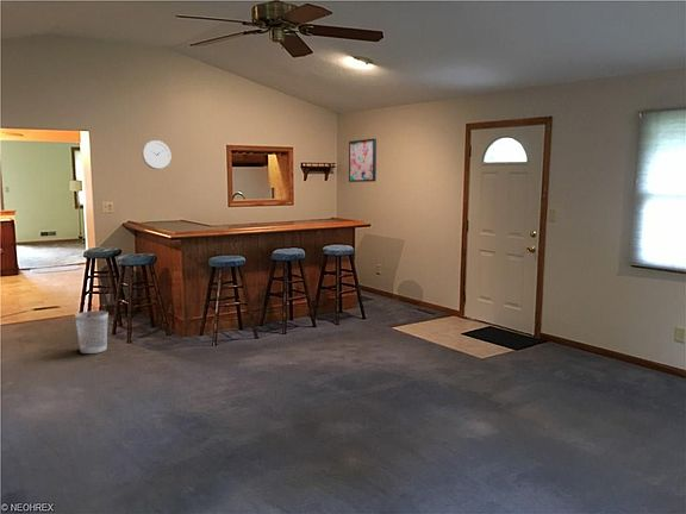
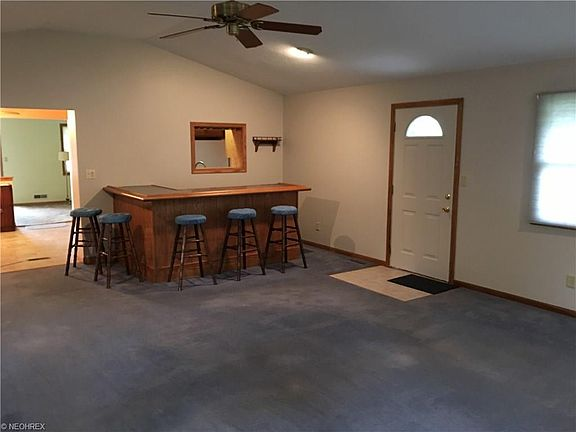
- wall clock [142,139,172,170]
- wall art [348,138,378,183]
- wastebasket [74,309,110,355]
